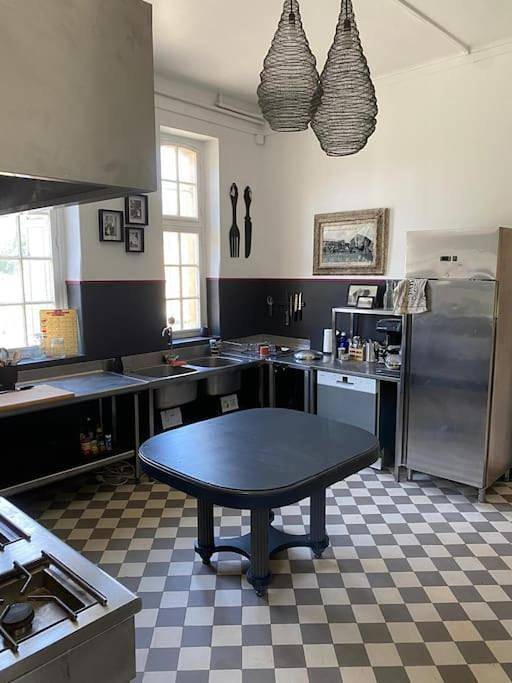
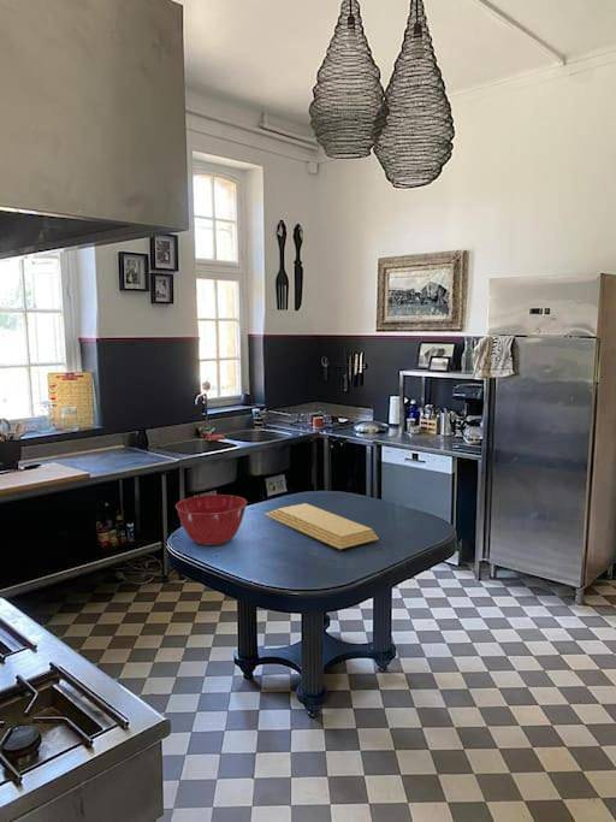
+ cutting board [263,502,380,550]
+ mixing bowl [174,493,248,546]
